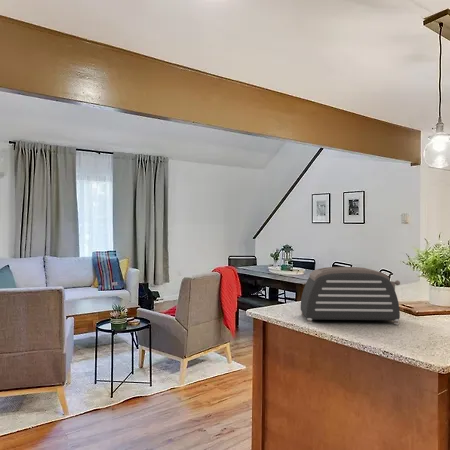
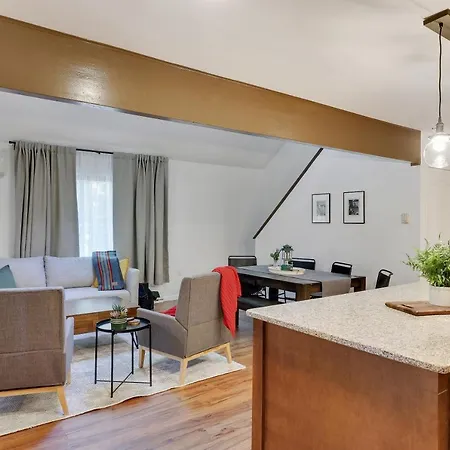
- toaster [300,266,401,325]
